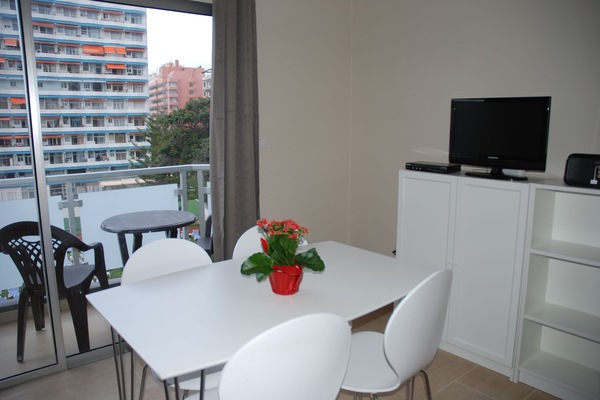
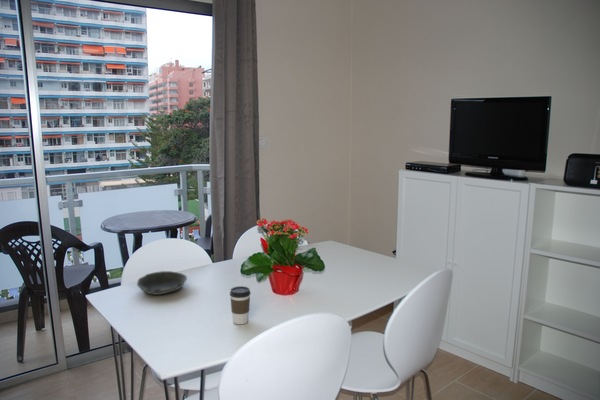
+ bowl [136,270,188,296]
+ coffee cup [229,285,251,325]
